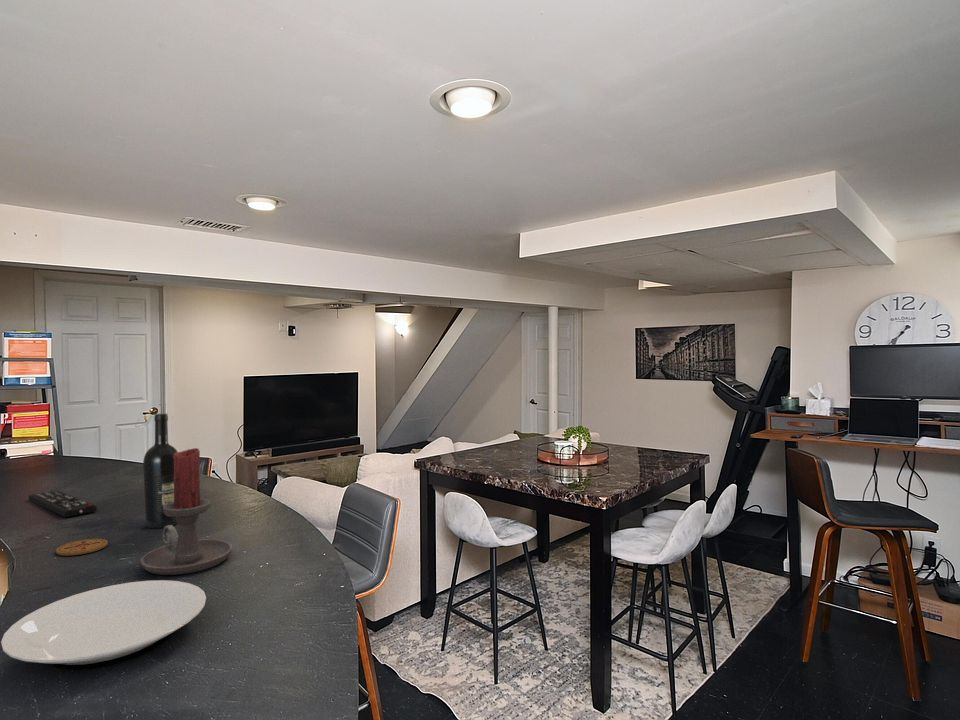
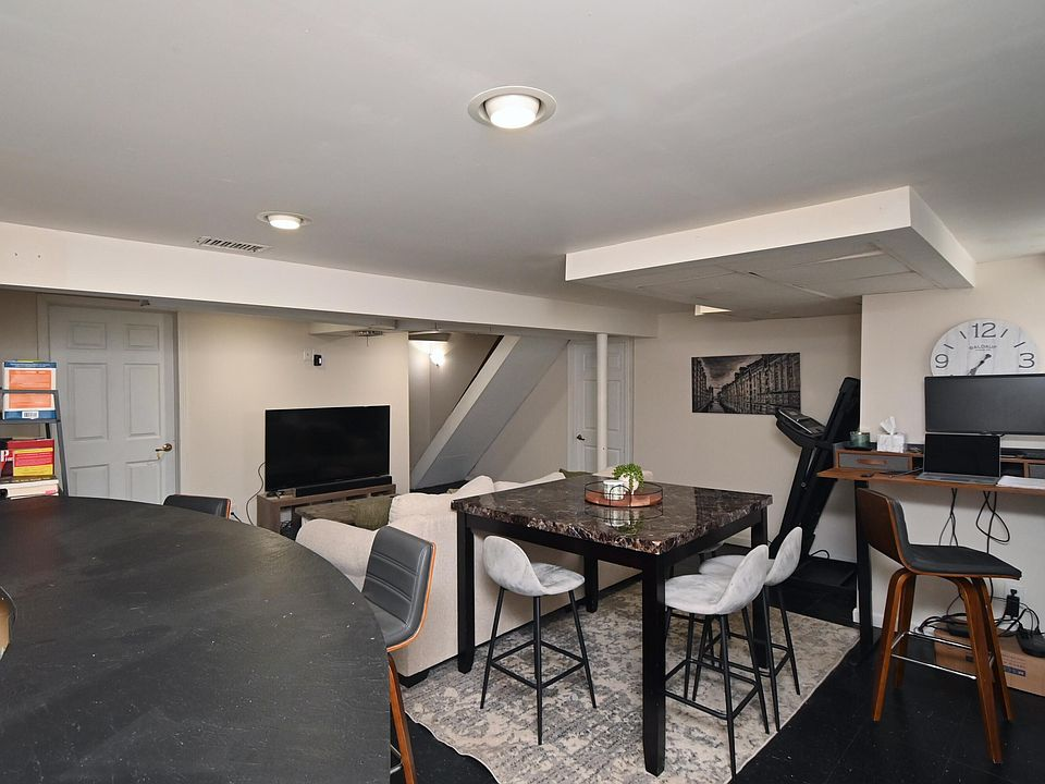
- wine bottle [142,413,178,529]
- coaster [55,538,109,557]
- remote control [28,489,98,518]
- candle holder [139,447,233,576]
- plate [0,579,207,670]
